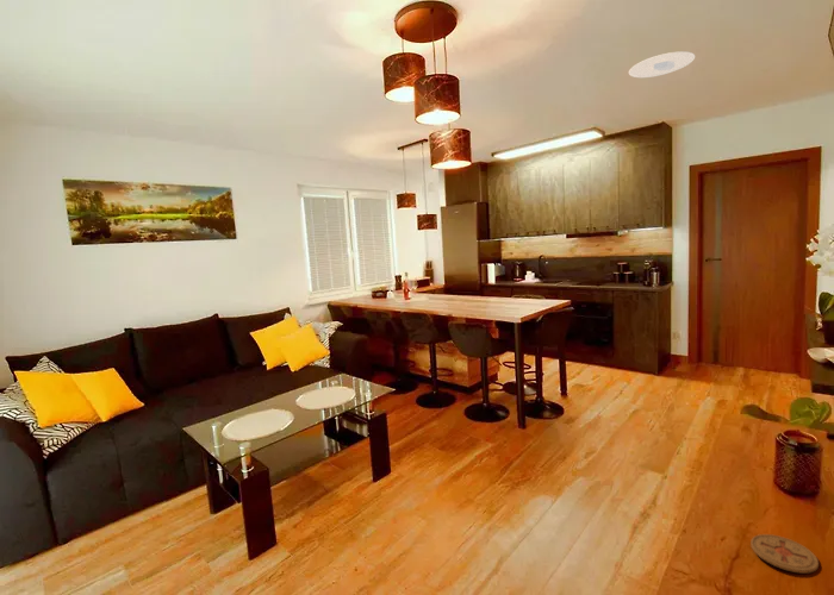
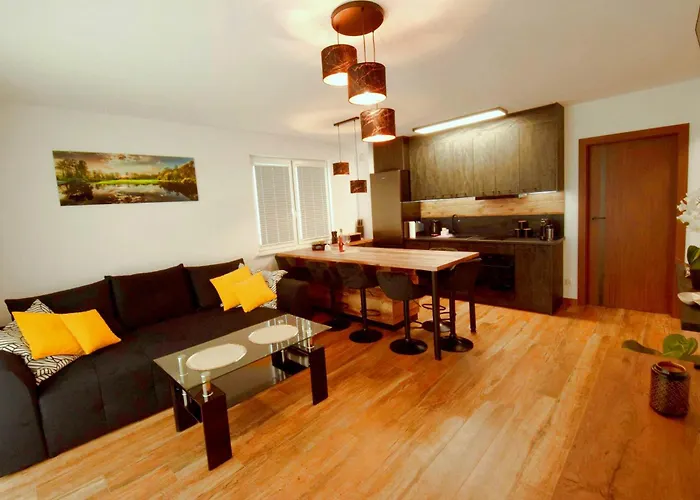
- coaster [749,533,820,575]
- recessed light [628,50,696,79]
